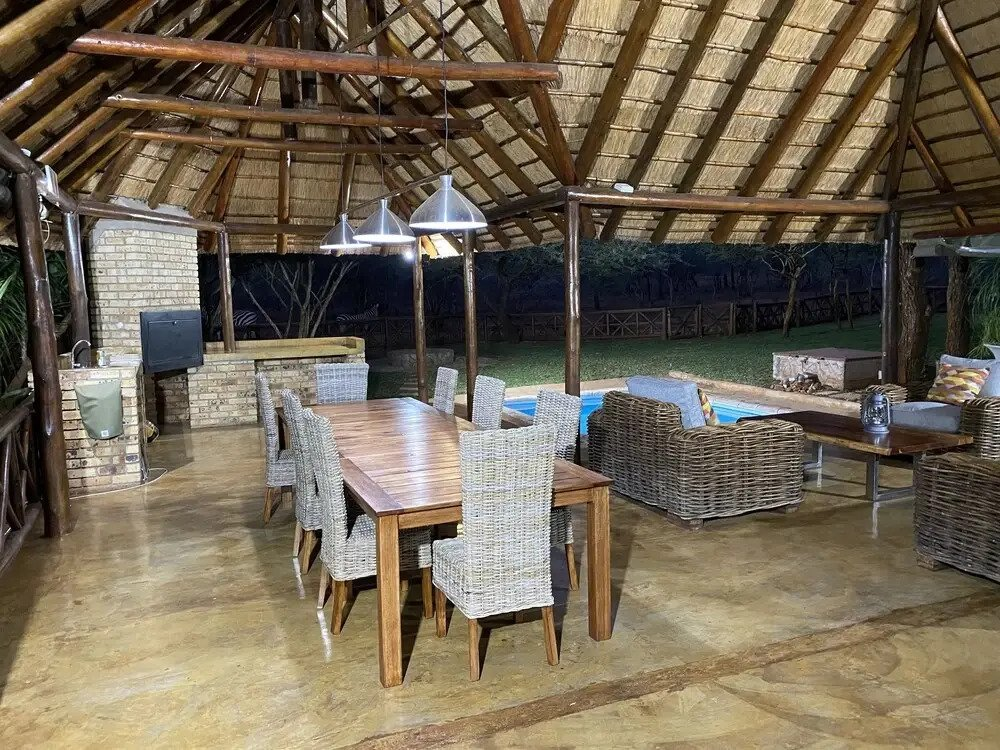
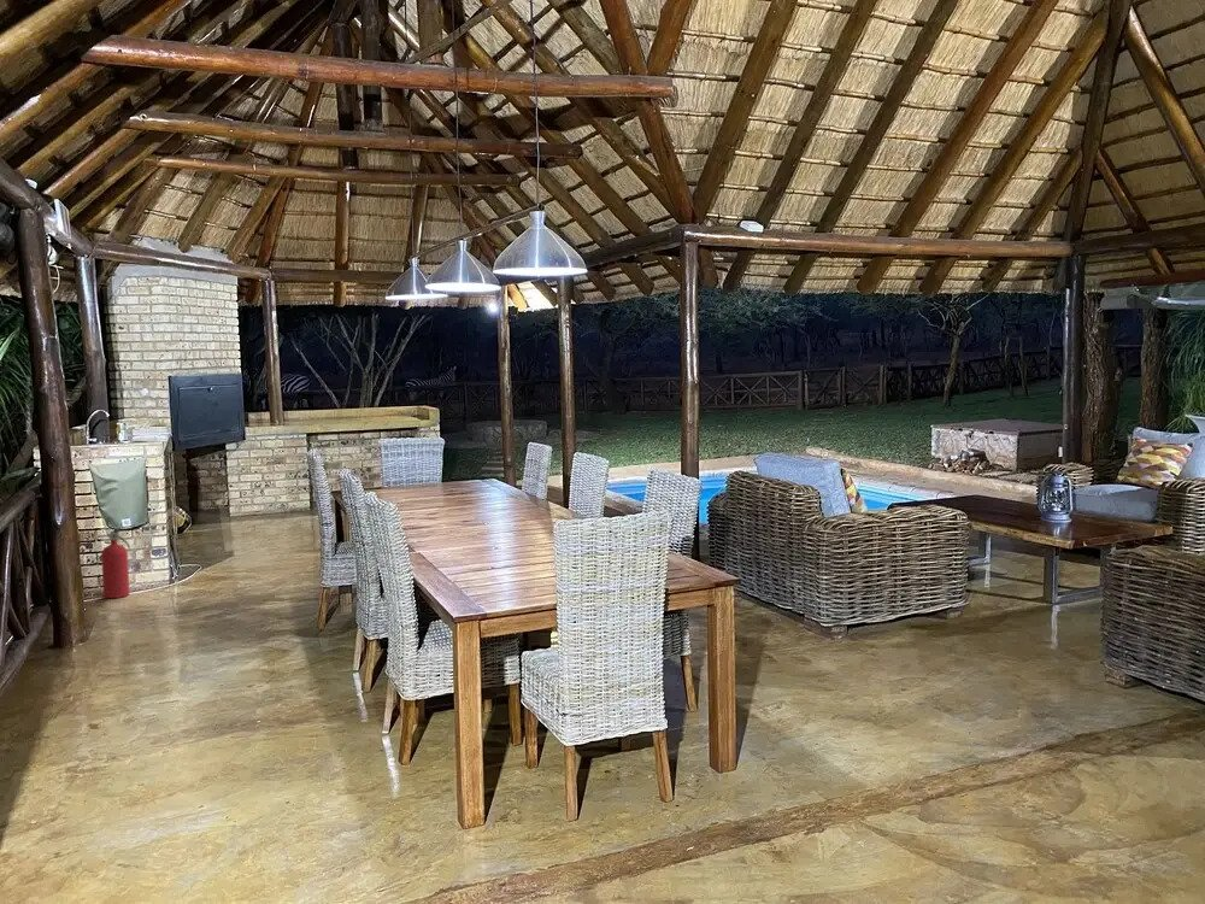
+ fire extinguisher [96,526,141,599]
